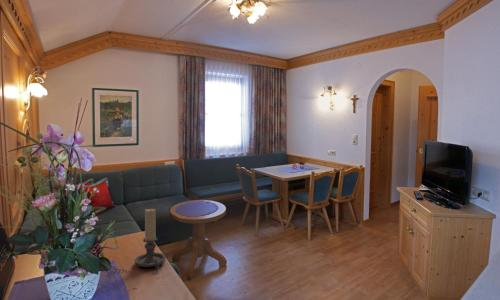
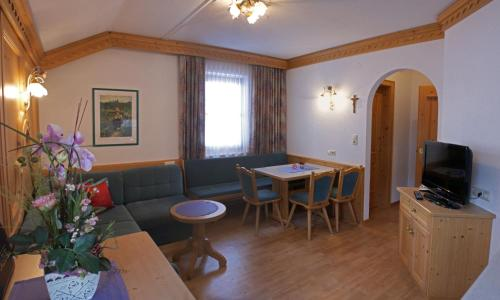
- candle holder [134,208,167,270]
